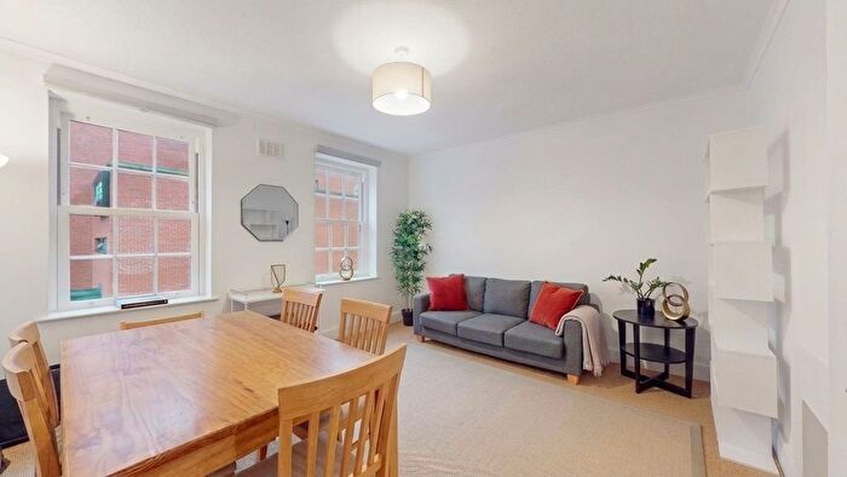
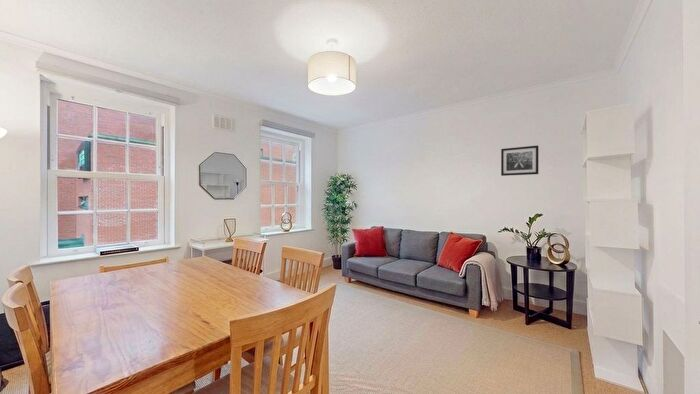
+ wall art [500,145,539,177]
